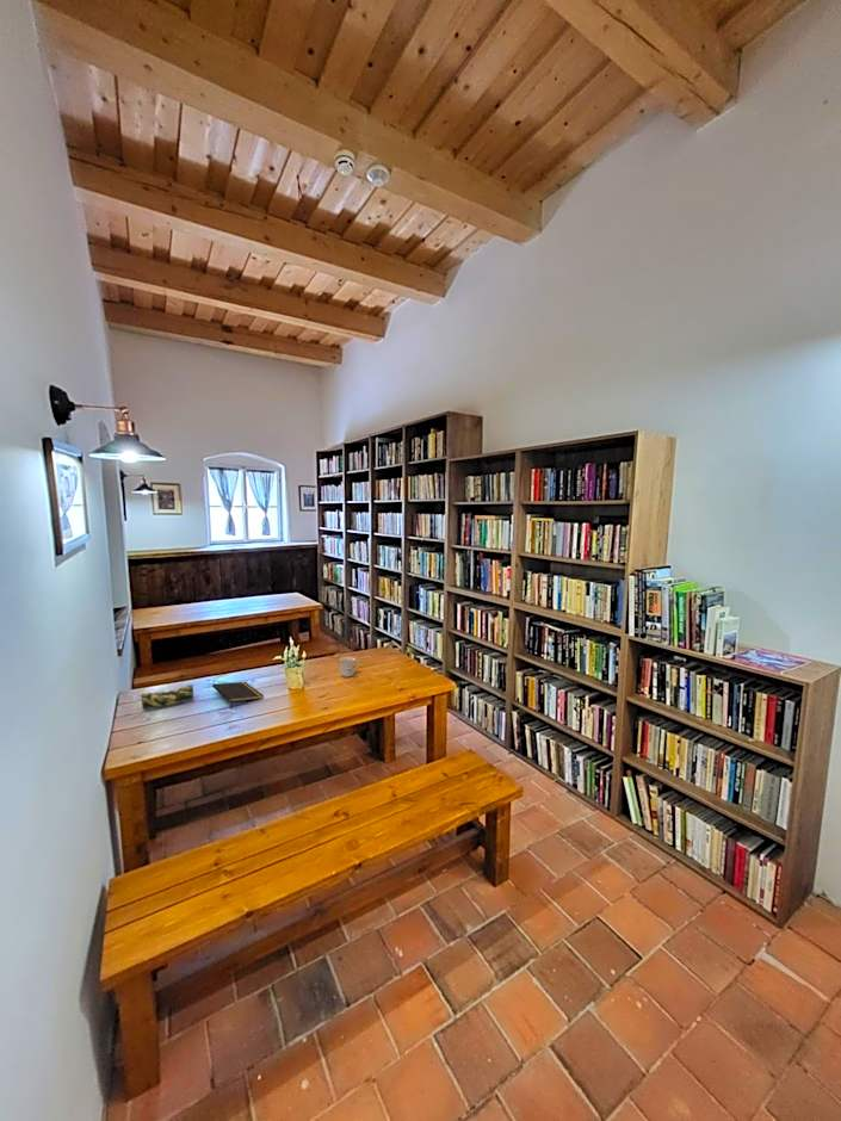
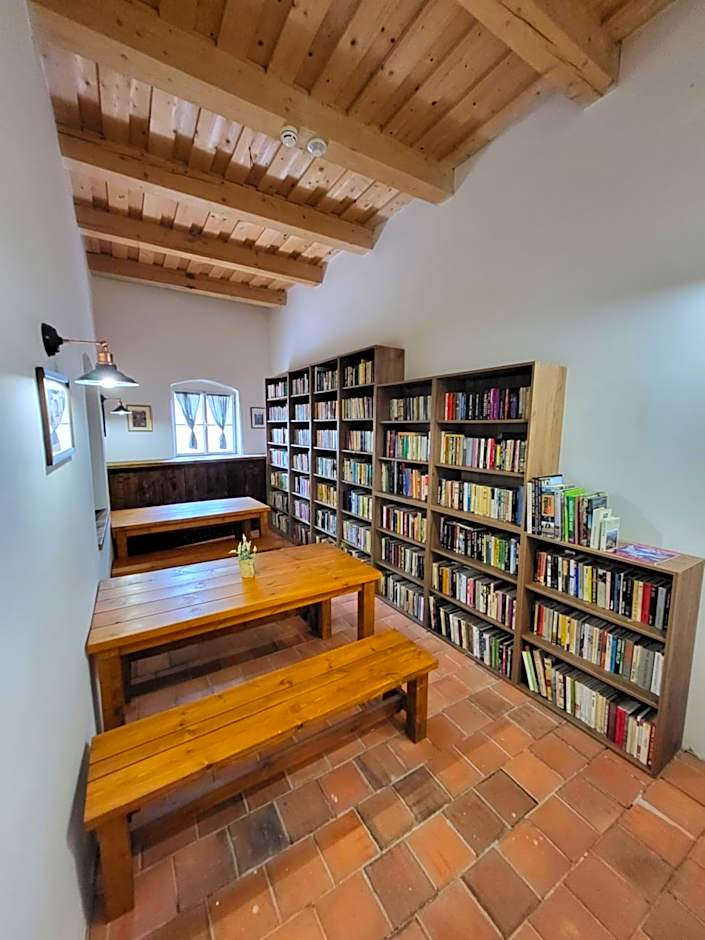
- notepad [211,681,265,710]
- mug [338,656,360,679]
- pencil case [140,683,194,710]
